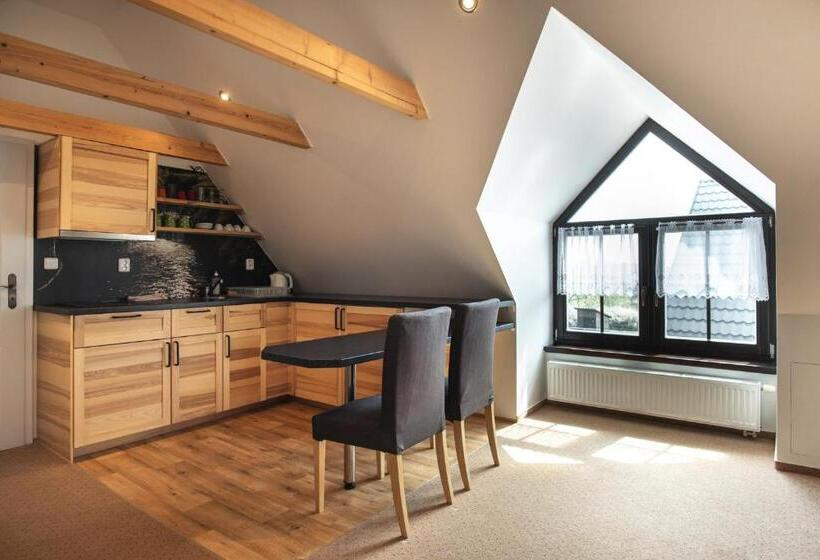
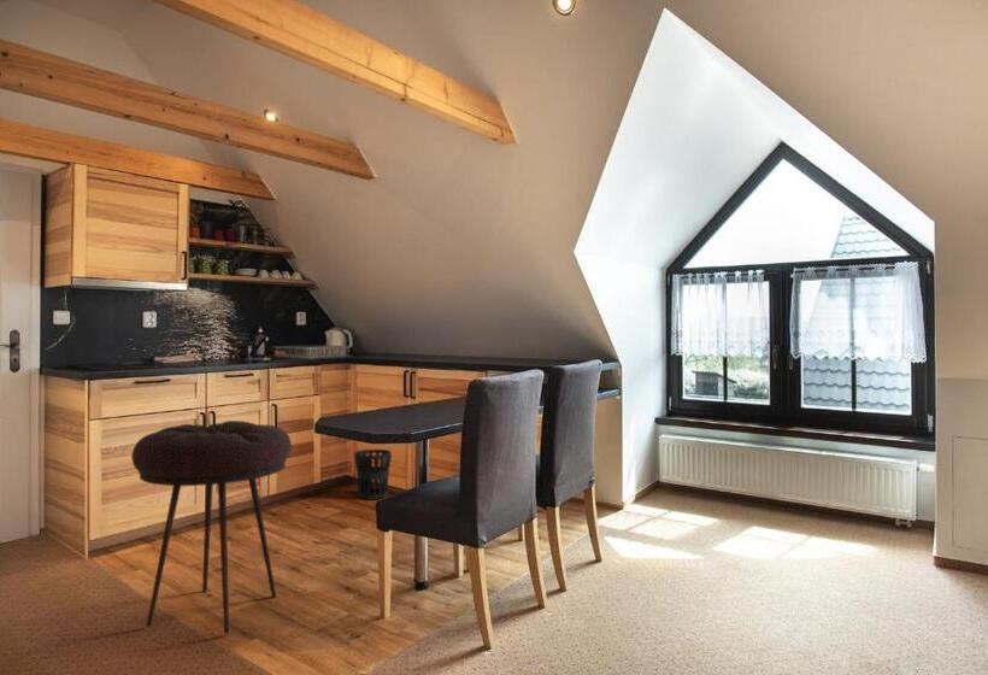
+ stool [130,419,293,635]
+ wastebasket [353,448,393,501]
